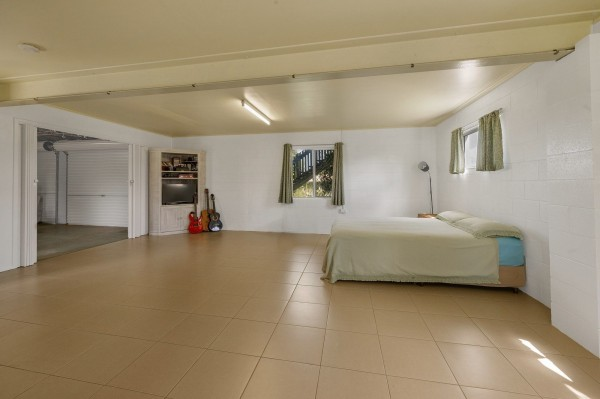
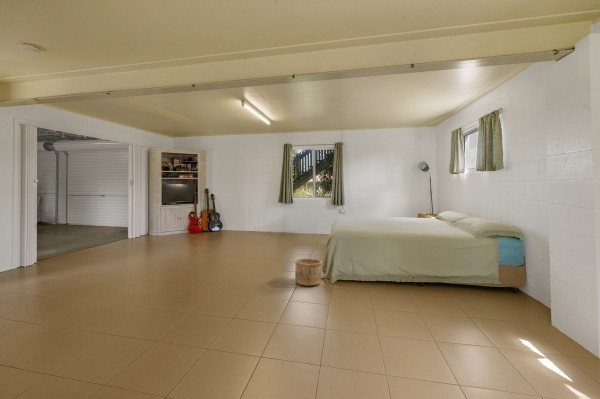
+ wooden bucket [294,257,323,287]
